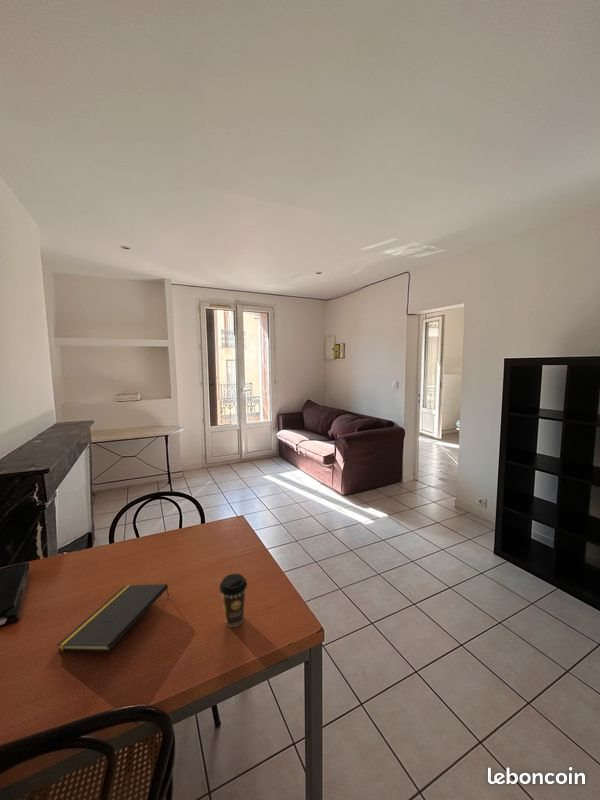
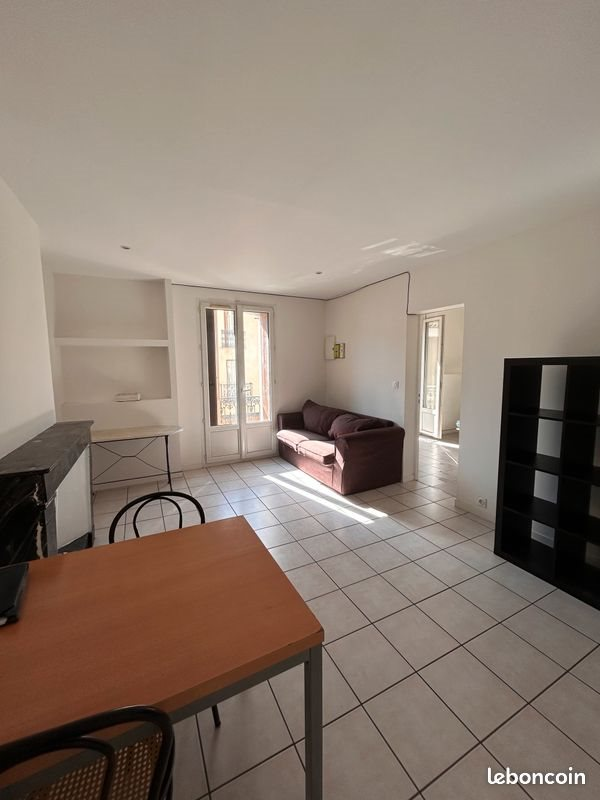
- coffee cup [219,573,248,628]
- notepad [56,583,170,652]
